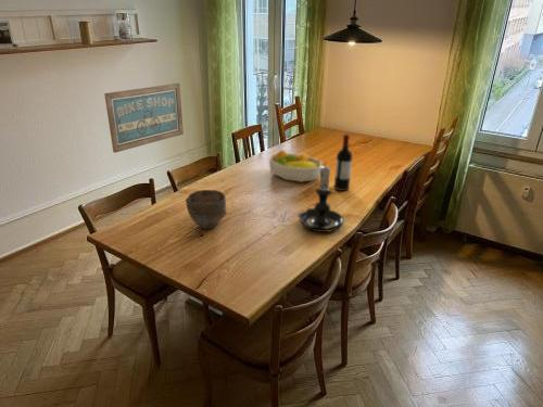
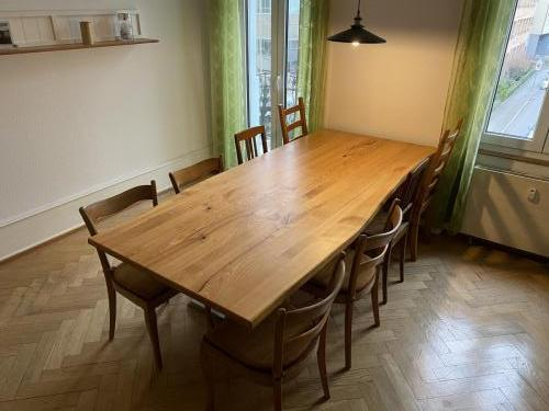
- wine bottle [333,133,353,192]
- candle holder [296,162,345,233]
- wall art [103,82,185,154]
- bowl [185,189,228,230]
- fruit bowl [268,149,324,183]
